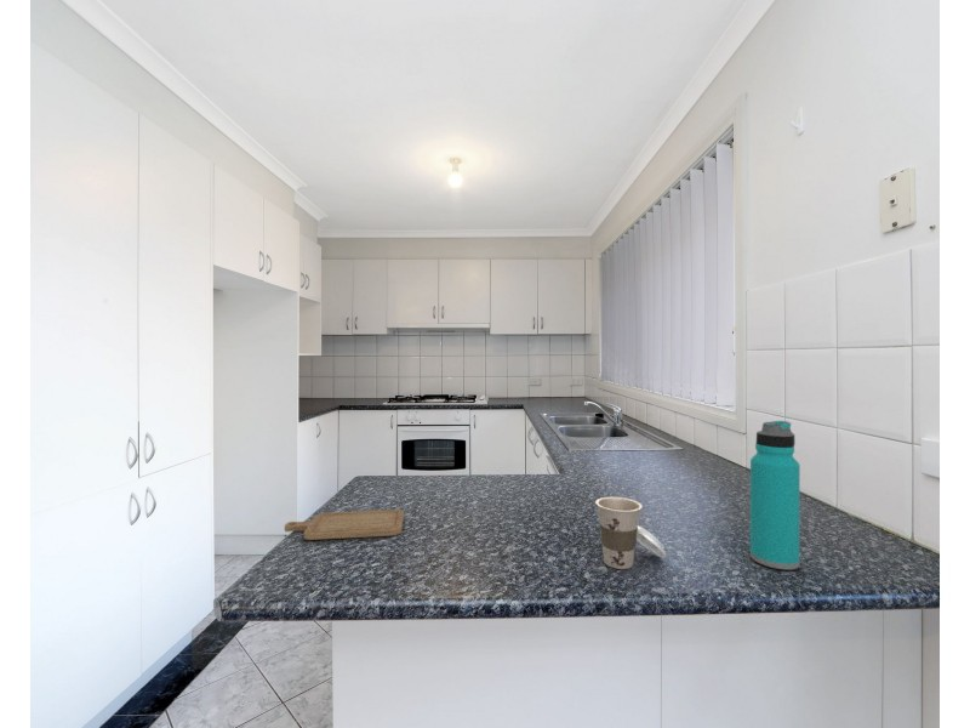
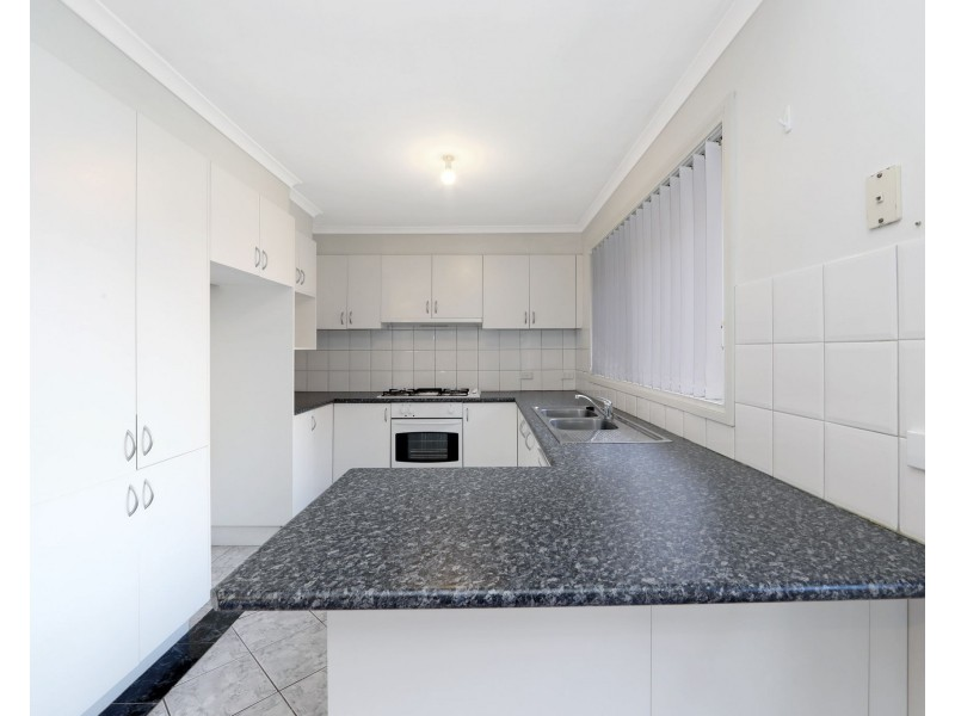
- cup [594,496,667,570]
- chopping board [284,508,405,541]
- water bottle [749,420,801,571]
